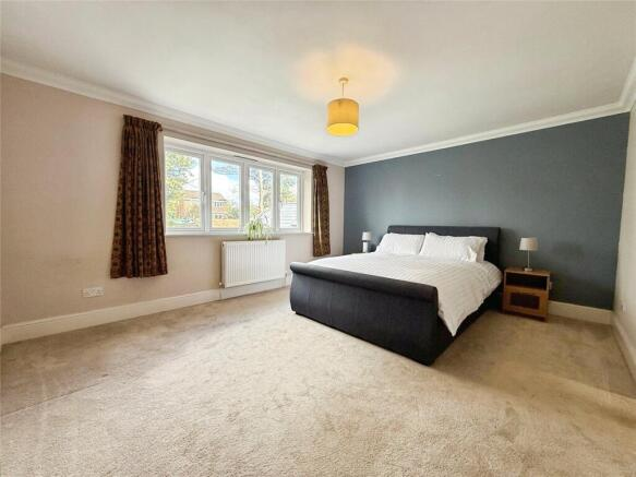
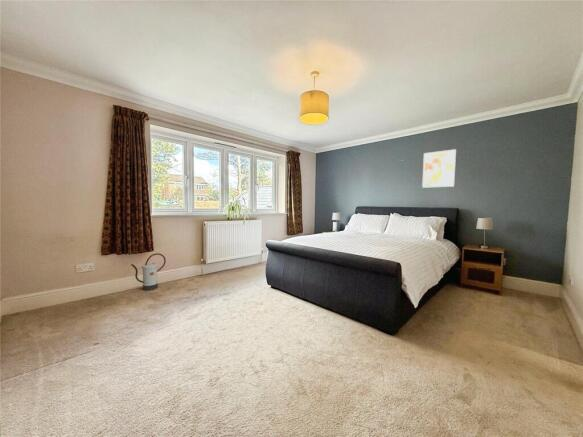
+ watering can [130,252,167,291]
+ wall art [421,148,457,189]
